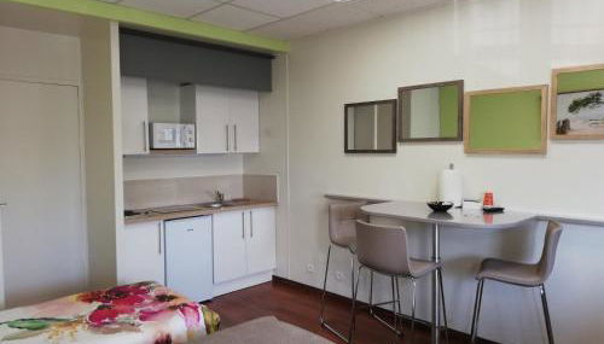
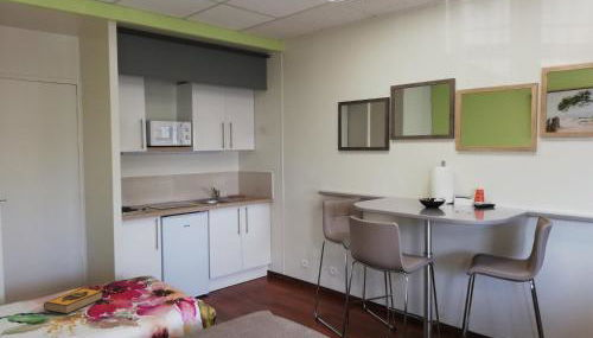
+ hardback book [43,287,104,315]
